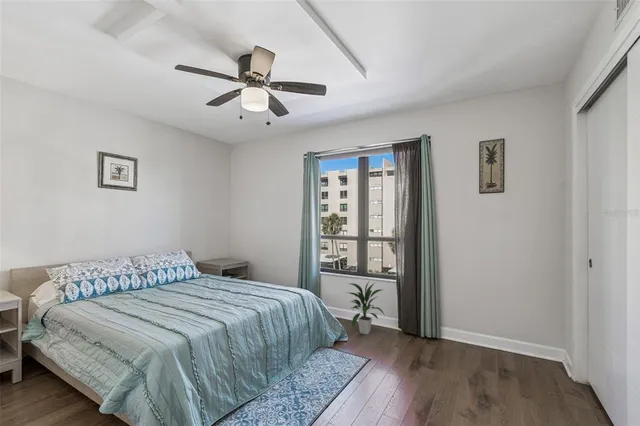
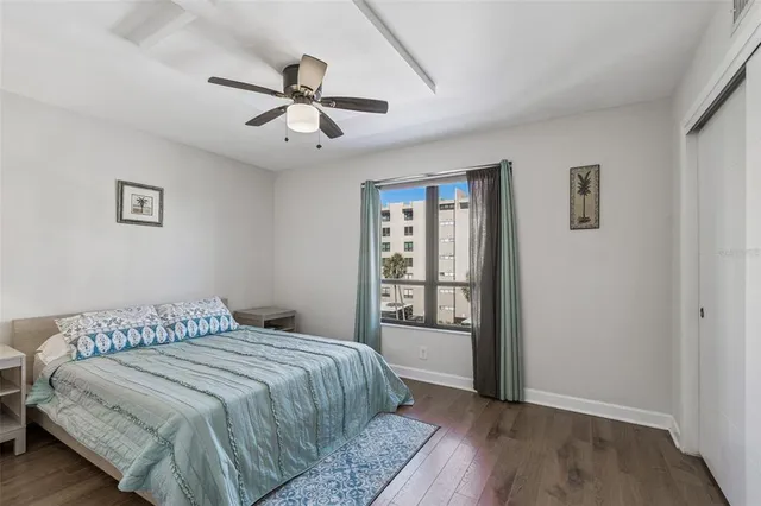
- indoor plant [345,279,385,335]
